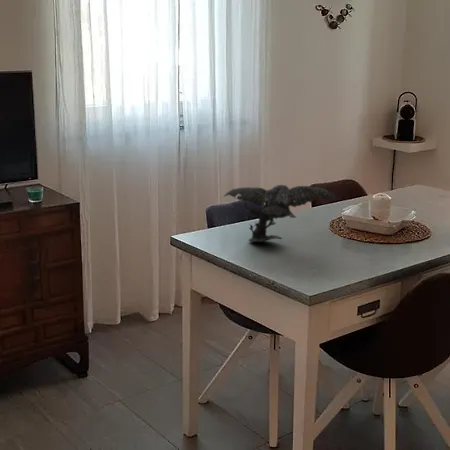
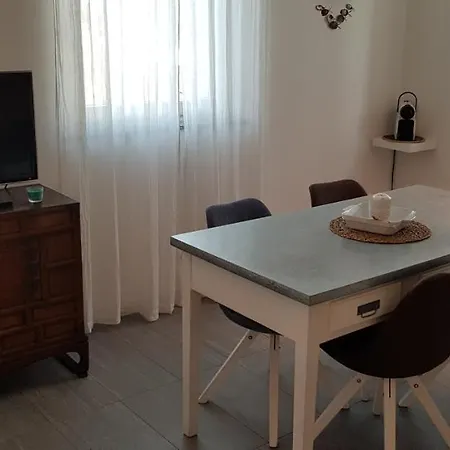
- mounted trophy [223,184,337,243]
